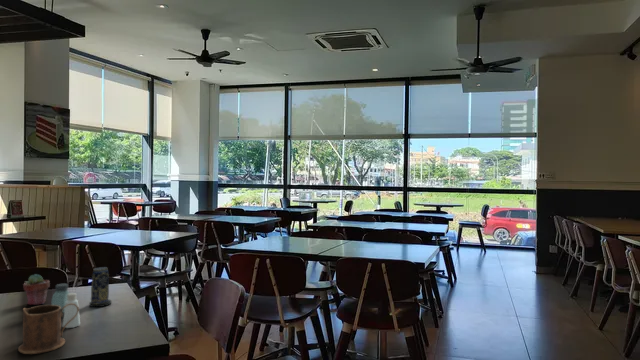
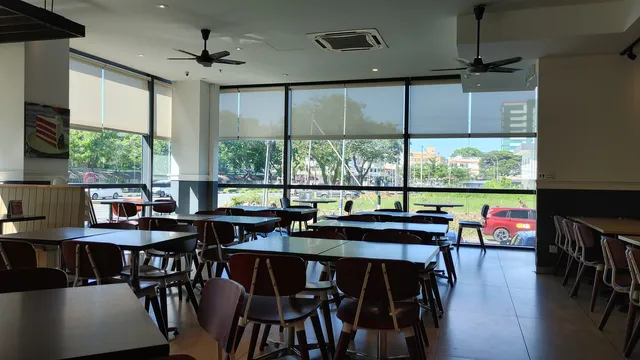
- potted succulent [22,273,51,306]
- pepper shaker [62,292,81,329]
- candle [88,266,112,308]
- mug [17,303,80,355]
- saltshaker [51,283,70,314]
